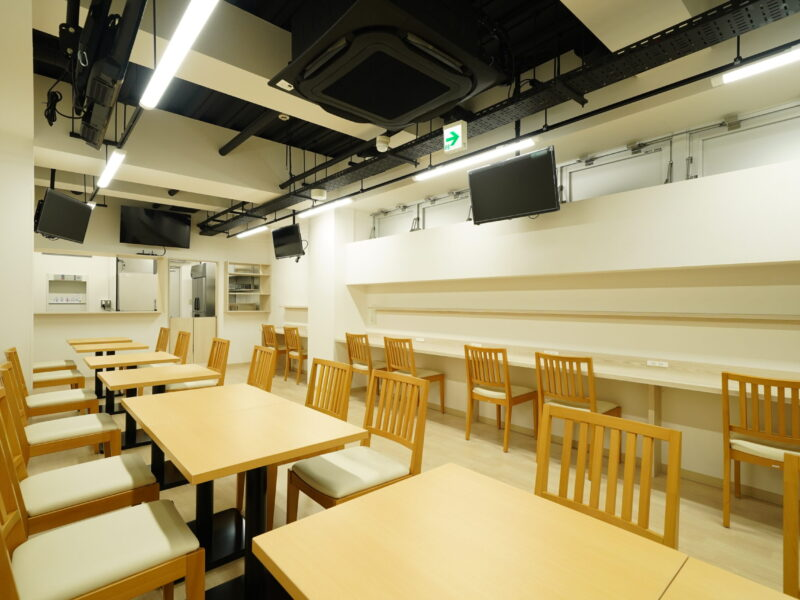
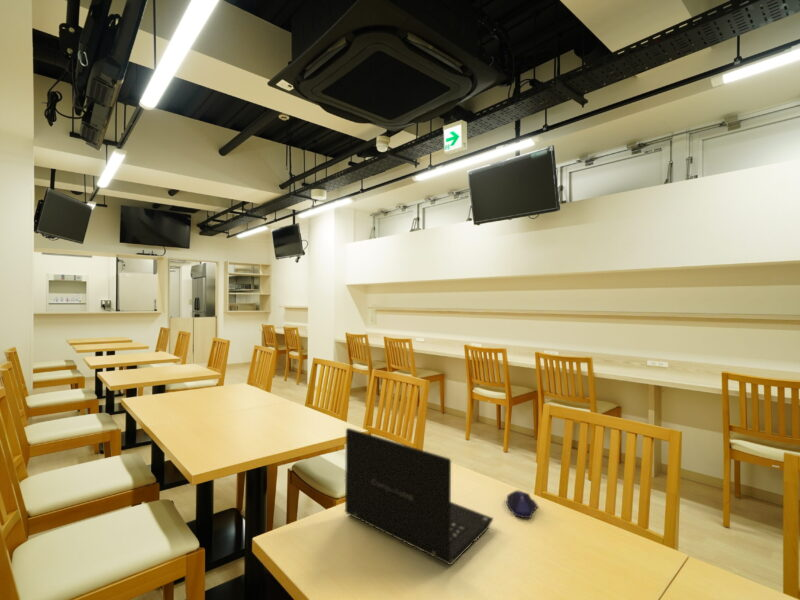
+ computer mouse [505,489,539,519]
+ laptop [344,427,494,566]
